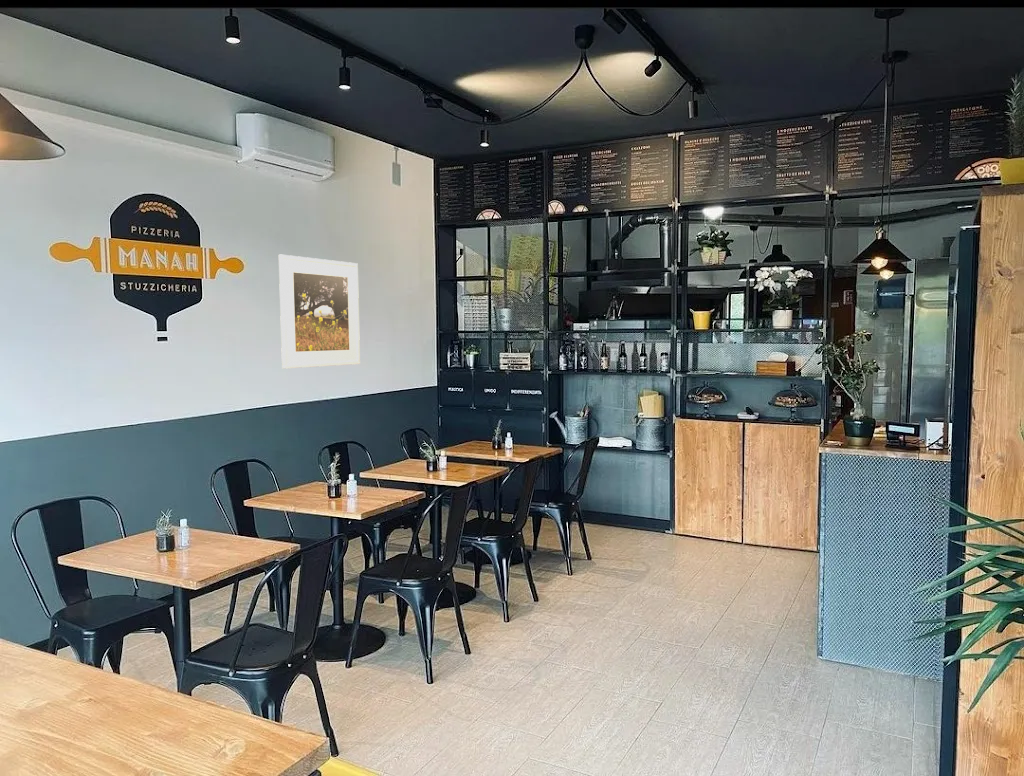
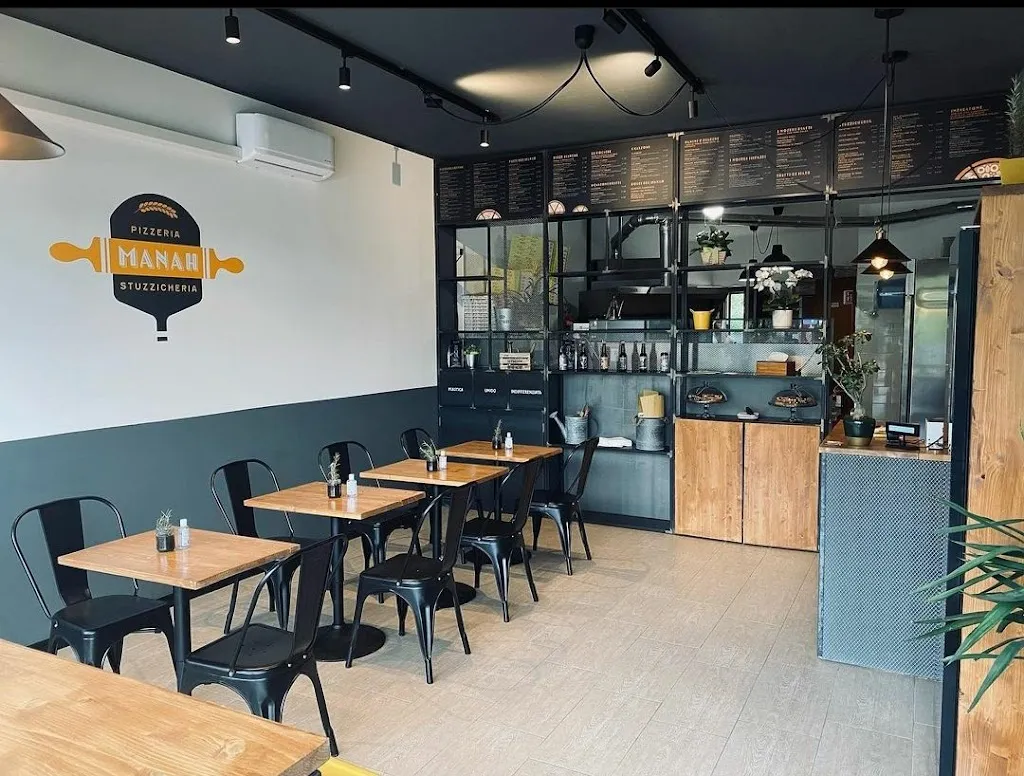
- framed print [278,254,361,370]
